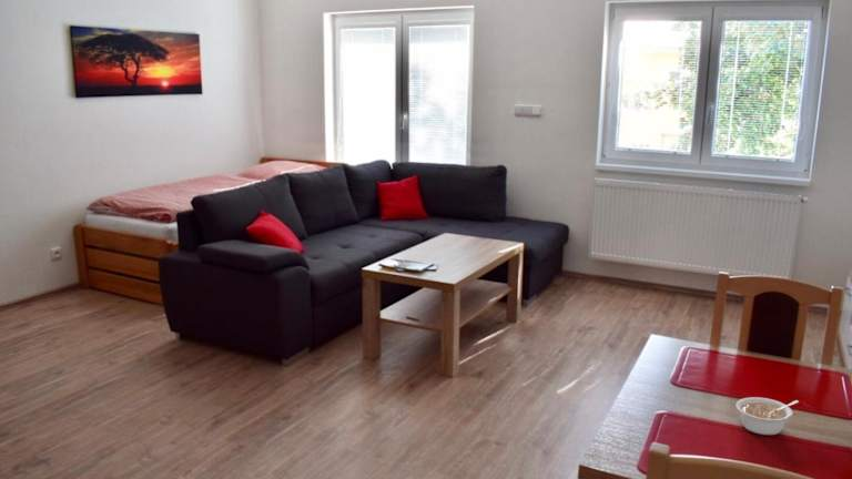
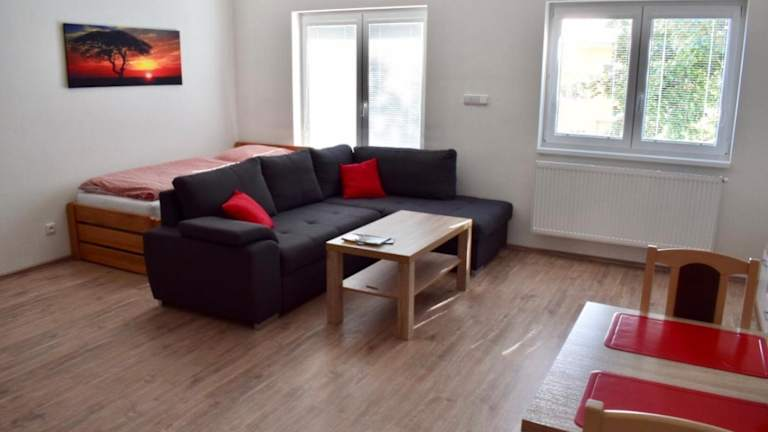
- legume [734,396,800,436]
